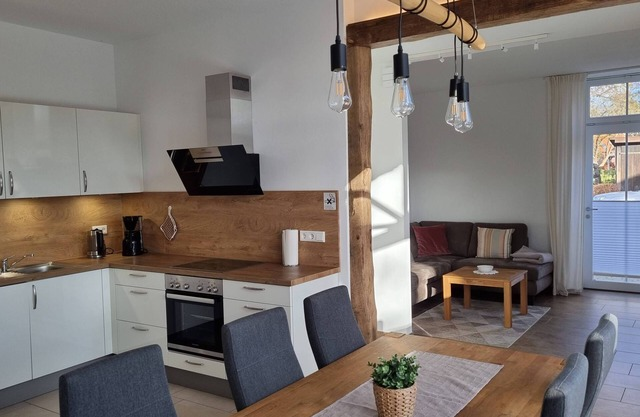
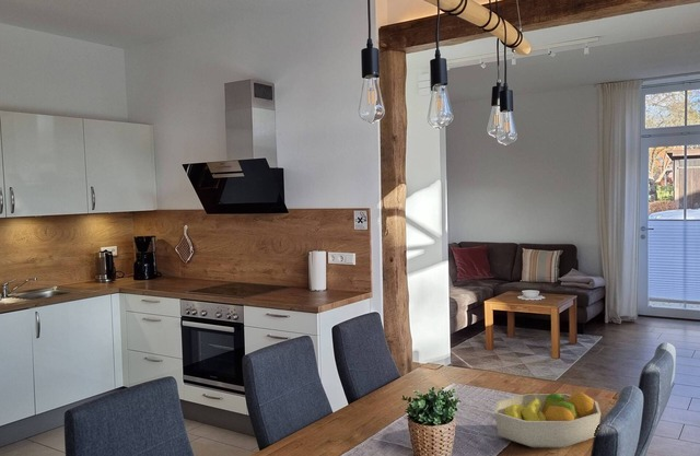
+ fruit bowl [493,390,602,449]
